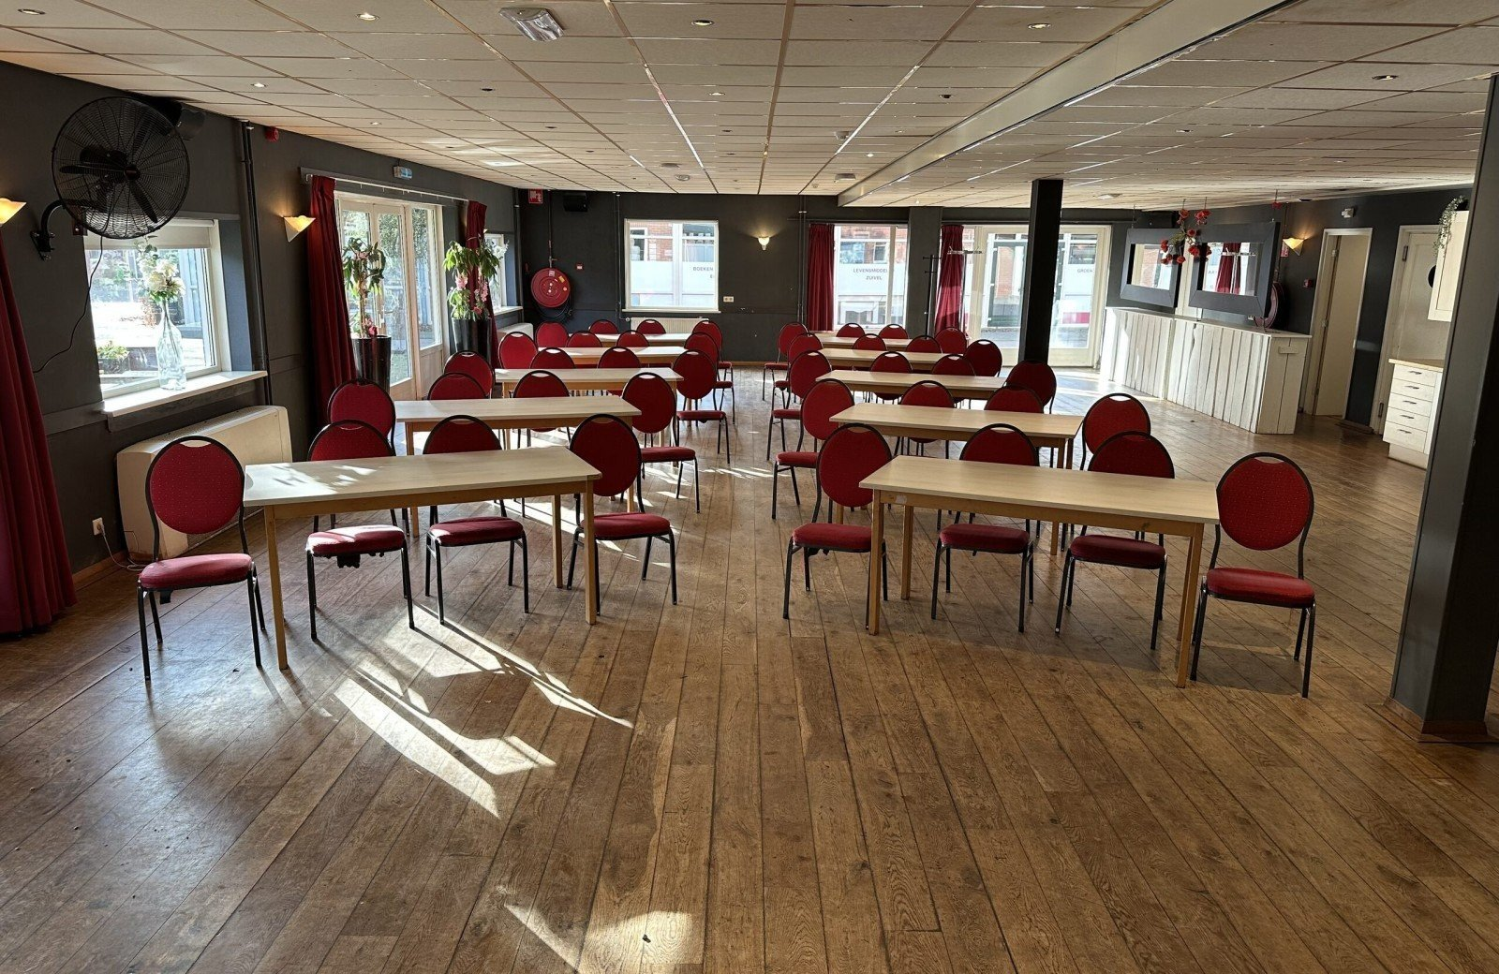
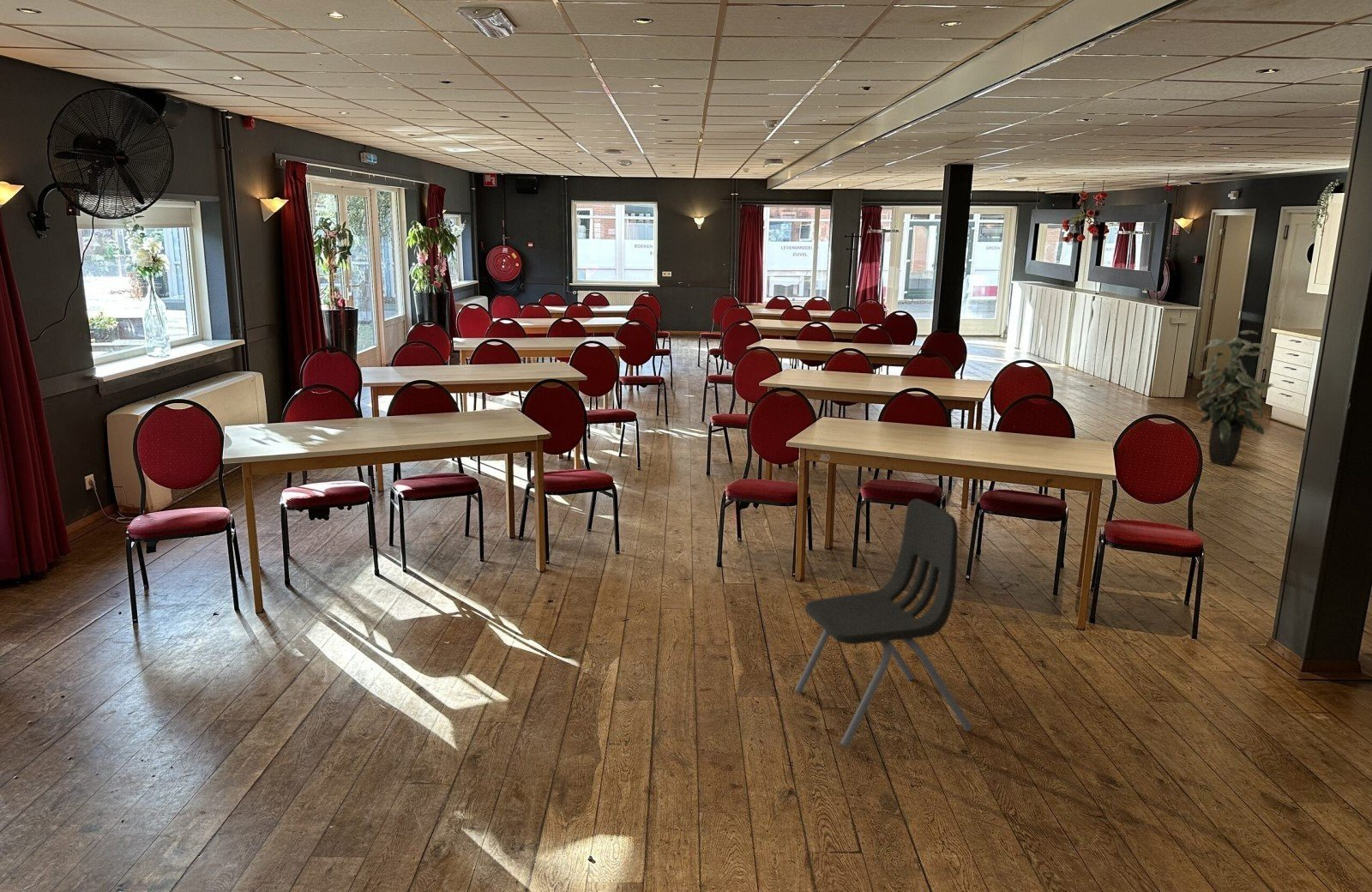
+ indoor plant [1195,329,1274,467]
+ dining chair [794,498,973,748]
